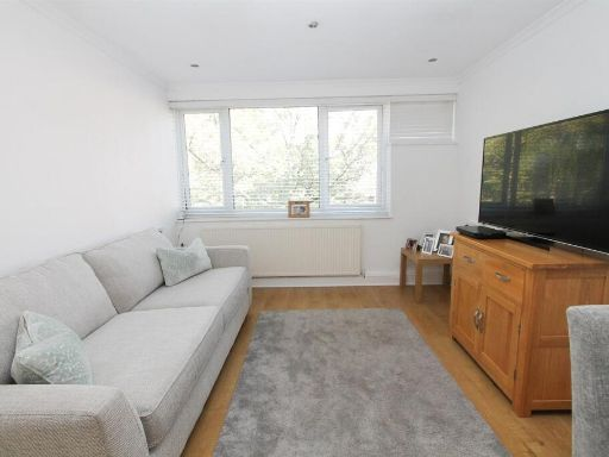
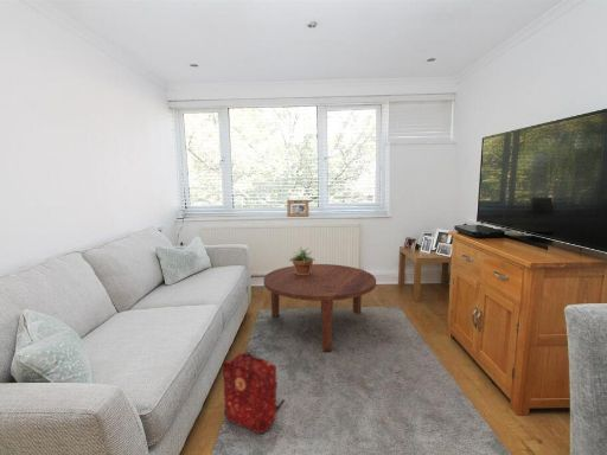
+ backpack [222,351,286,435]
+ coffee table [263,263,377,352]
+ potted plant [288,245,318,275]
